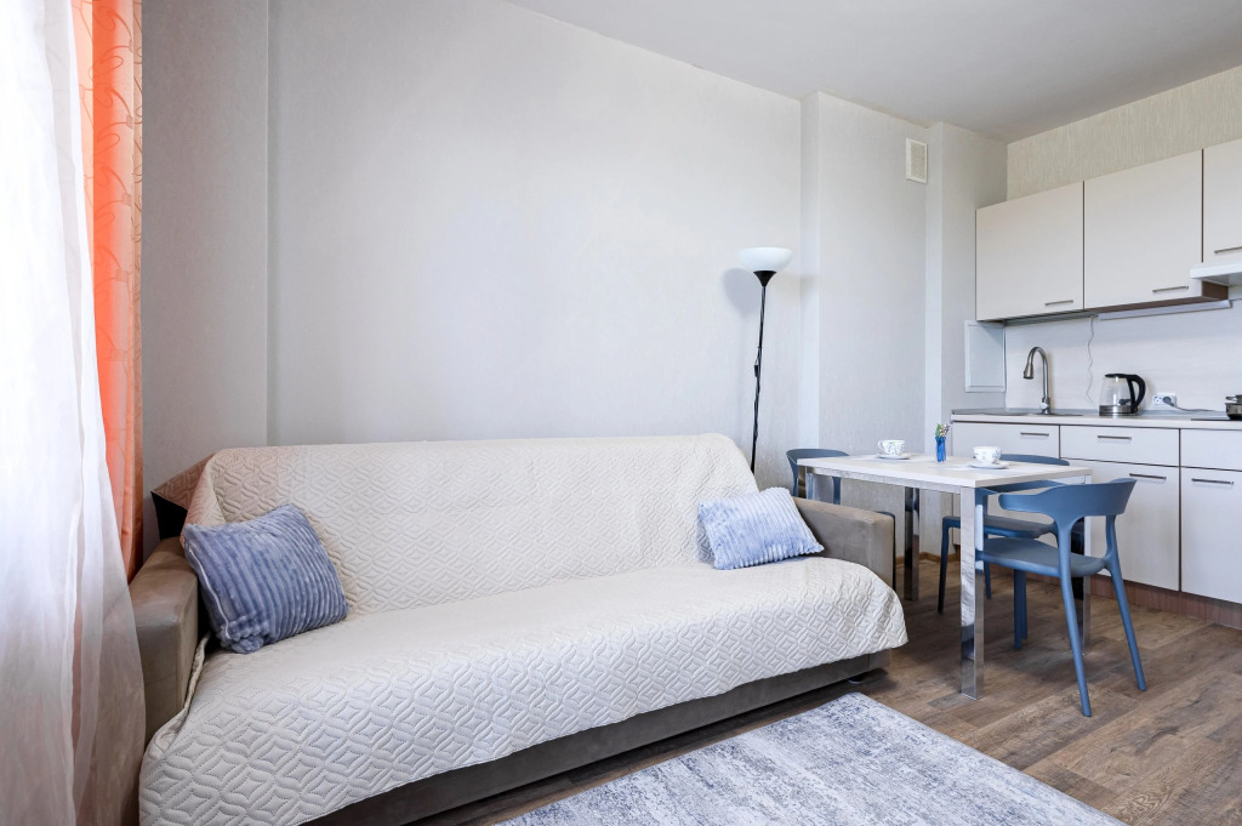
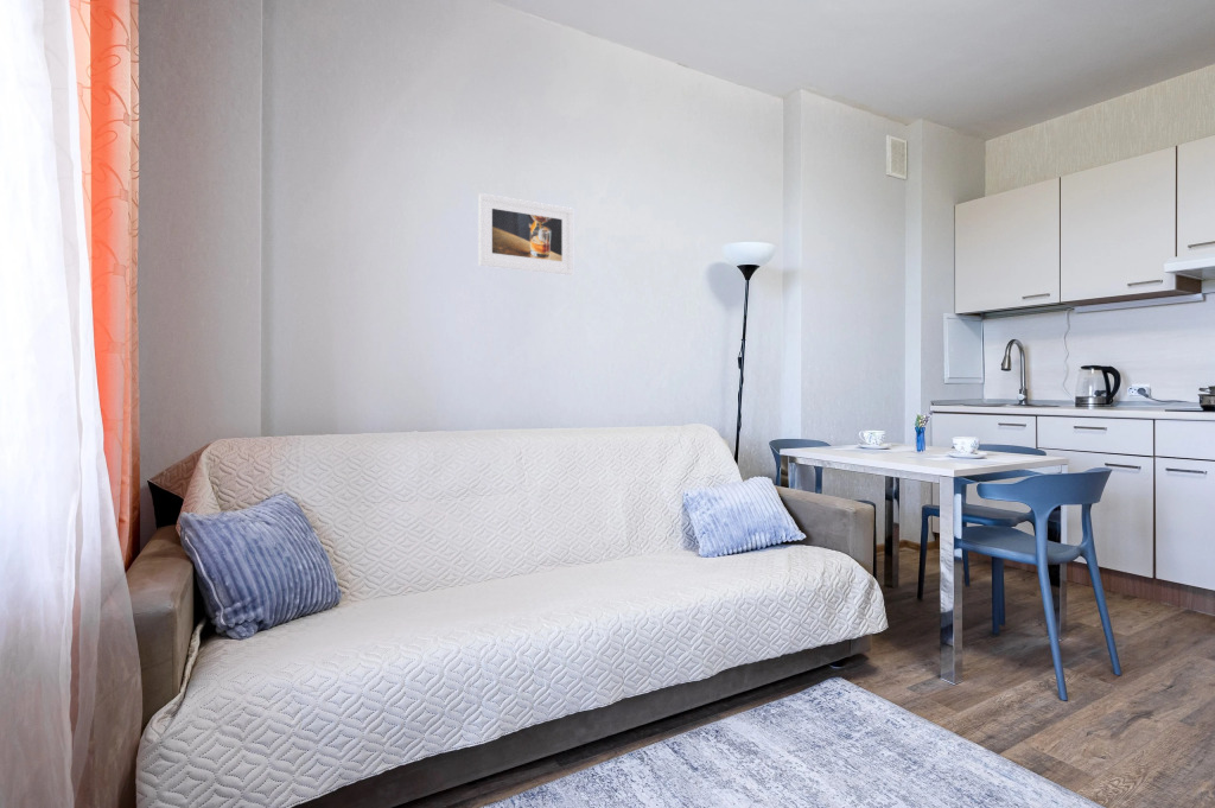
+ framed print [477,192,574,276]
